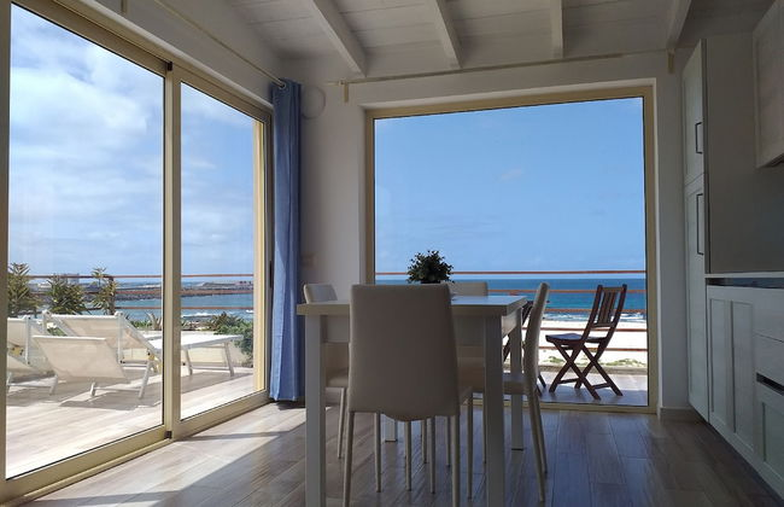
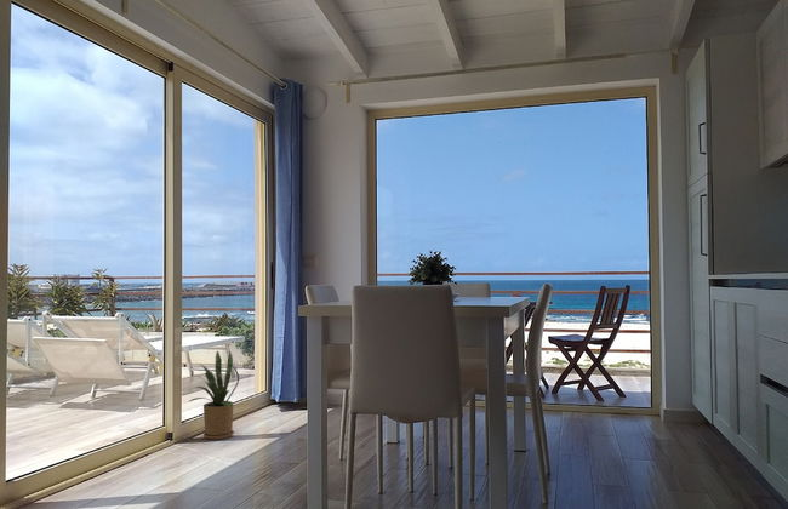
+ house plant [187,350,240,441]
